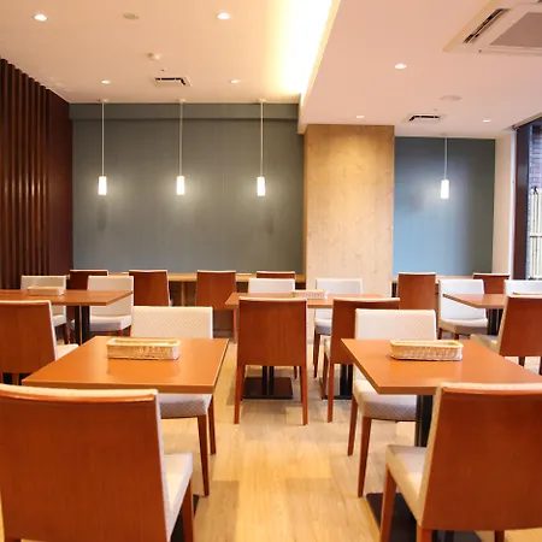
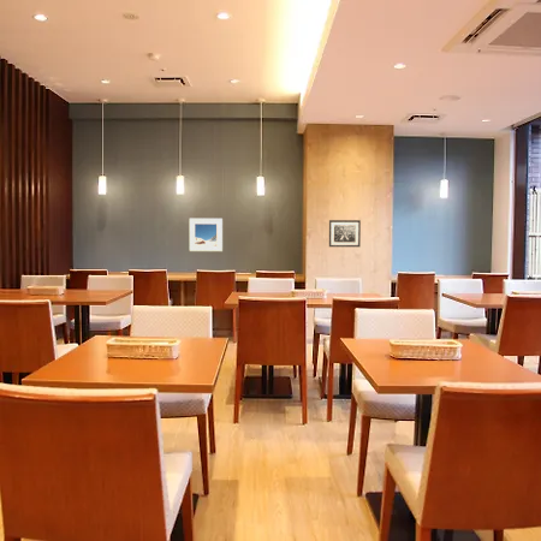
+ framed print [189,218,224,252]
+ wall art [328,219,362,248]
